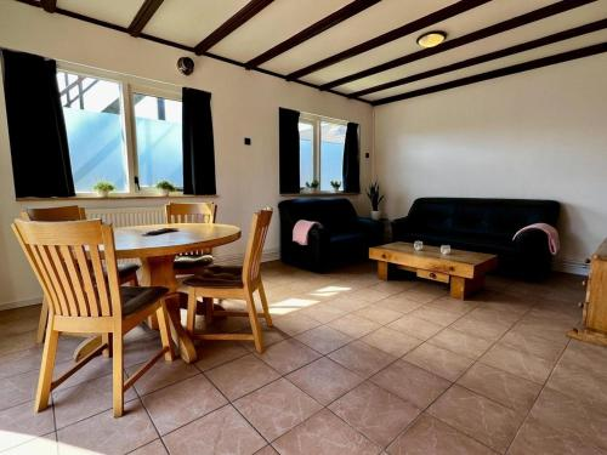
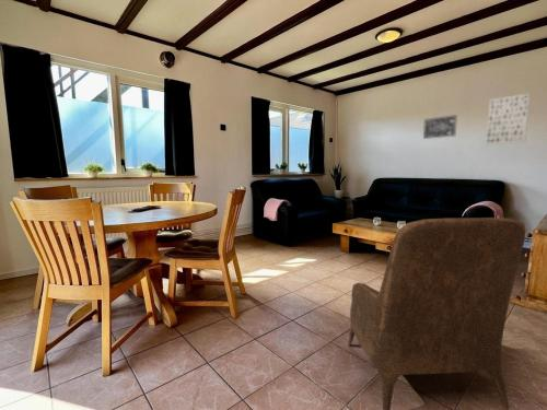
+ wall art [485,92,531,147]
+ wall art [422,114,458,140]
+ armchair [347,216,526,410]
